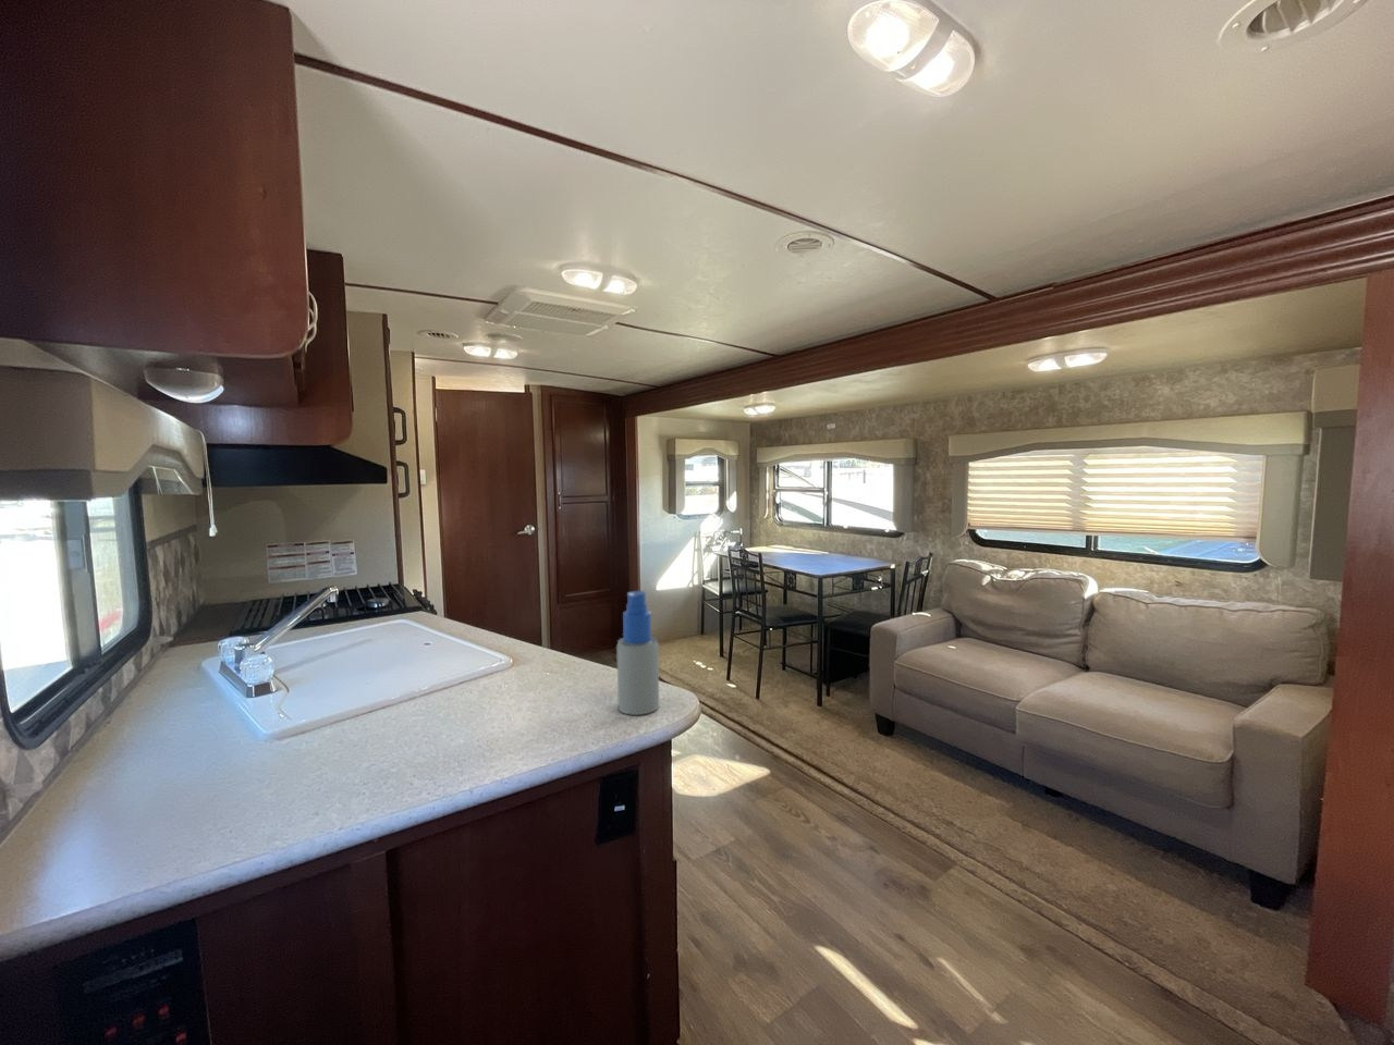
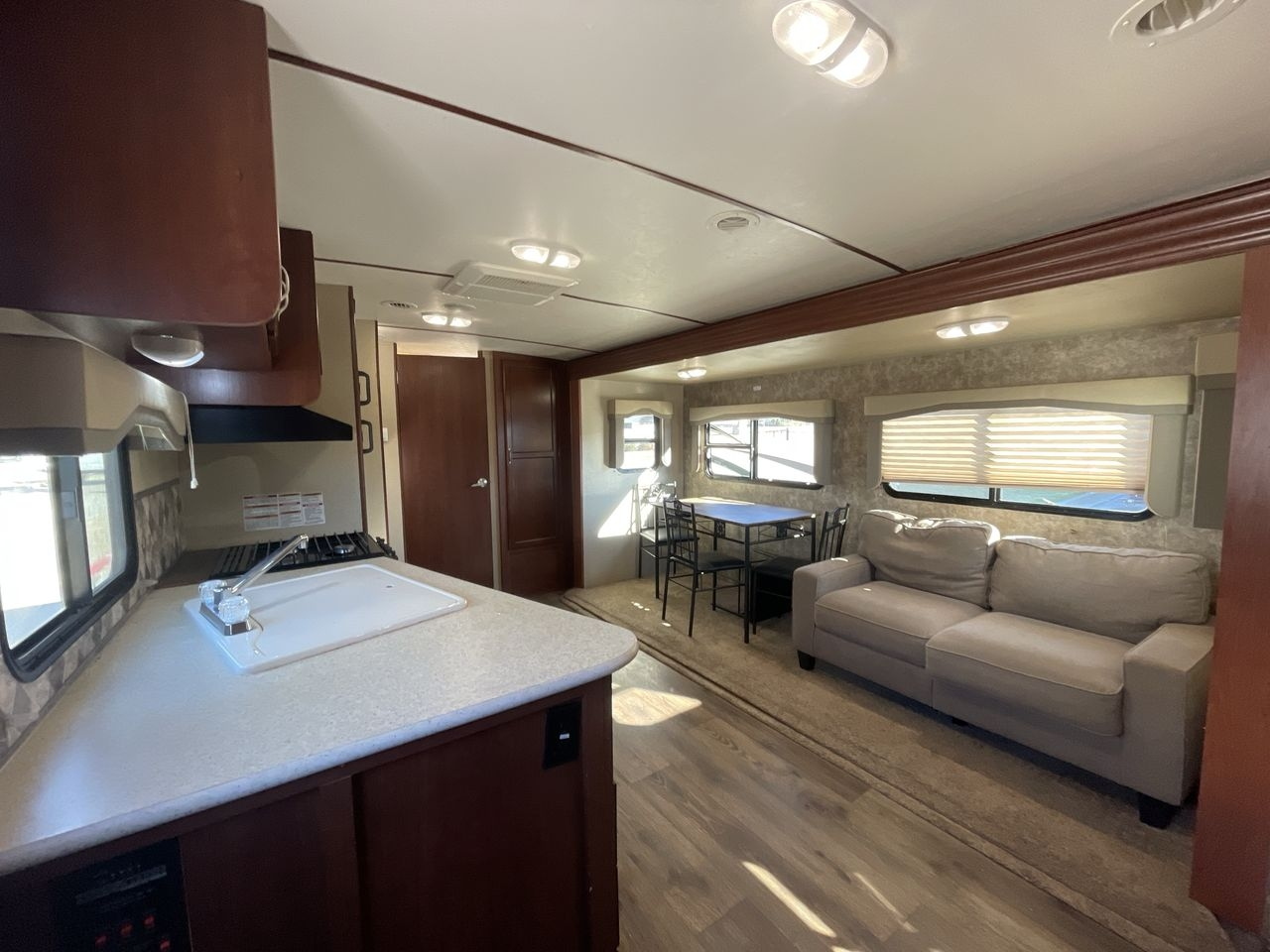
- spray bottle [616,589,660,717]
